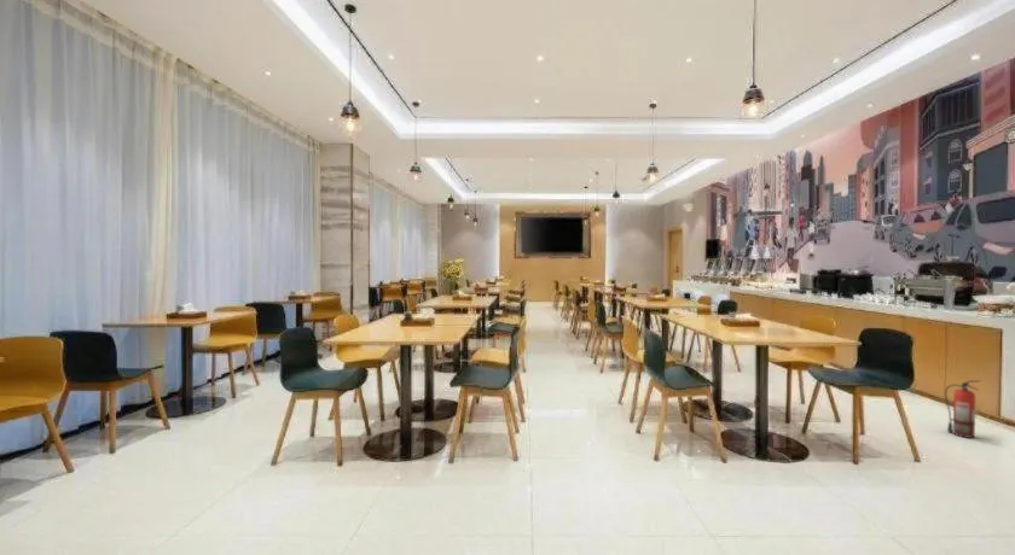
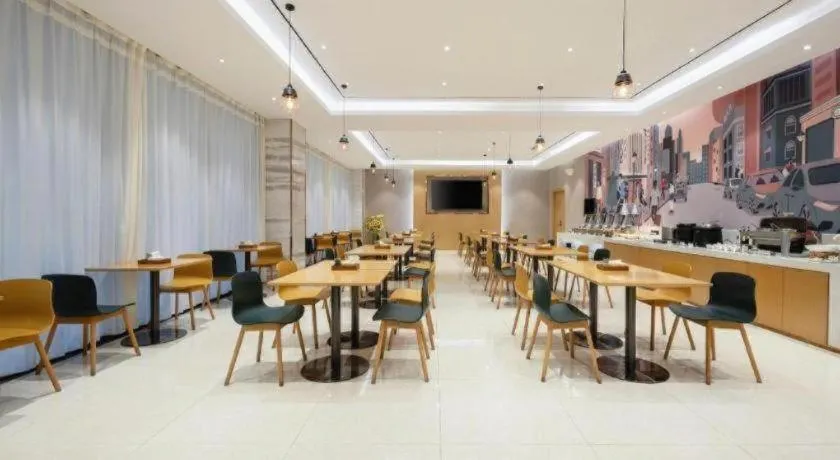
- fire extinguisher [944,379,982,439]
